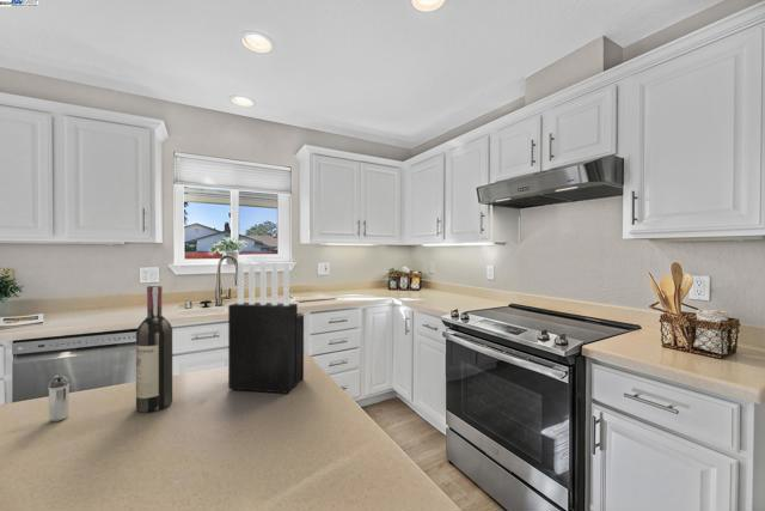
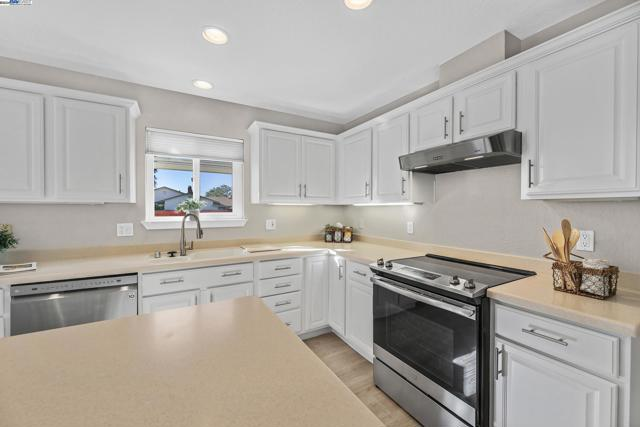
- knife block [227,261,305,395]
- shaker [47,375,71,422]
- wine bottle [135,284,173,414]
